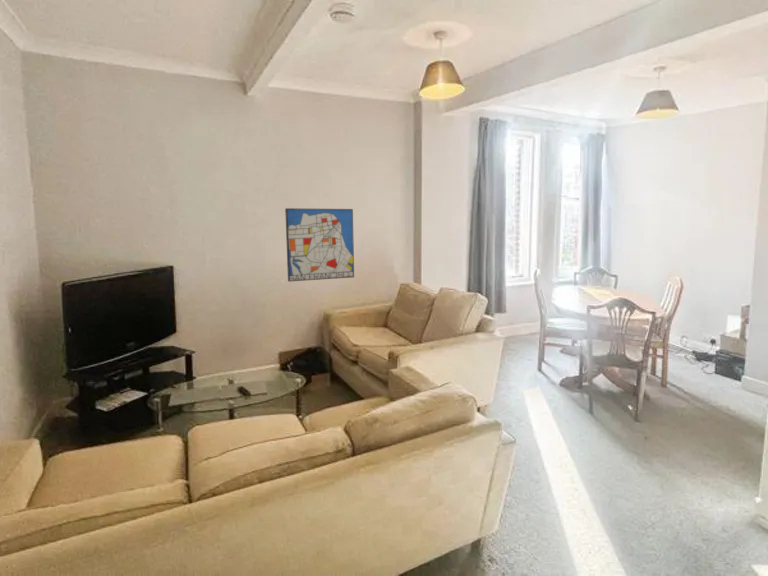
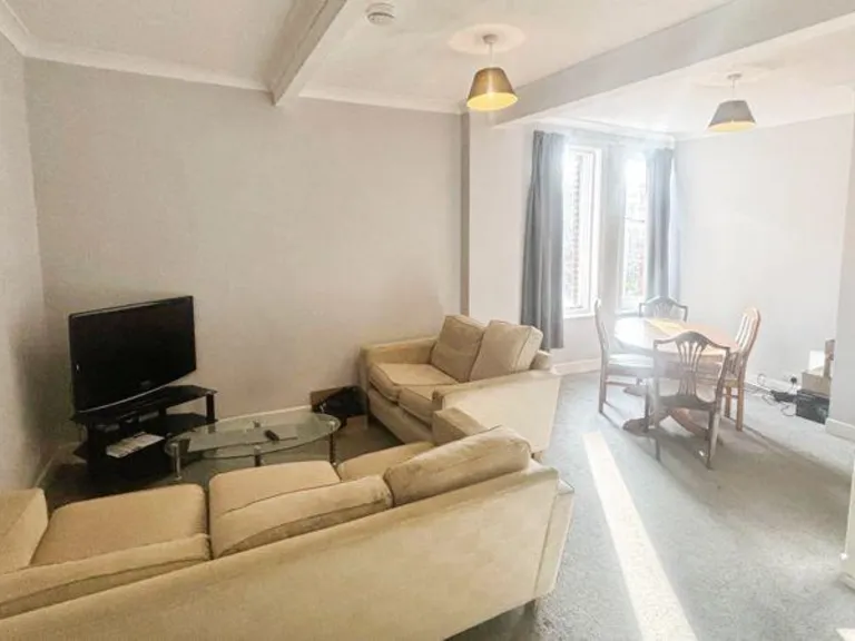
- wall art [284,207,355,283]
